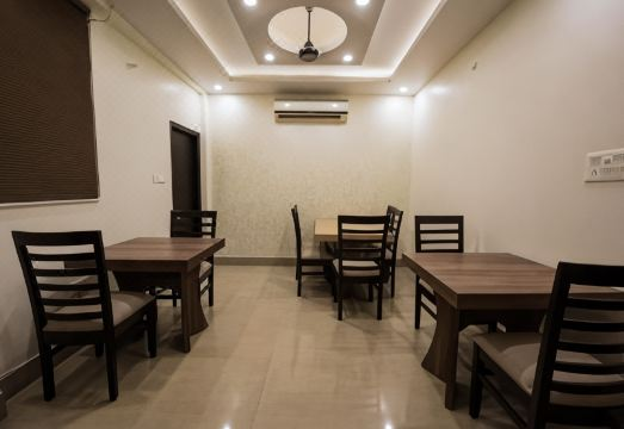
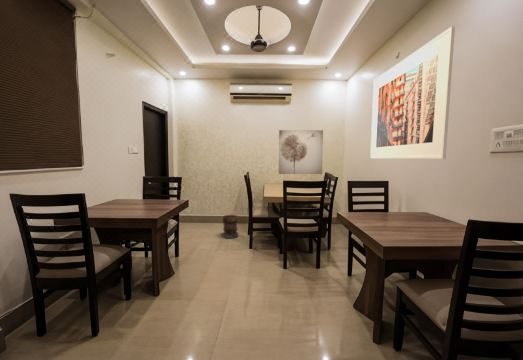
+ wall art [278,129,324,175]
+ wooden barrel [221,214,239,240]
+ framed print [369,25,456,160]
